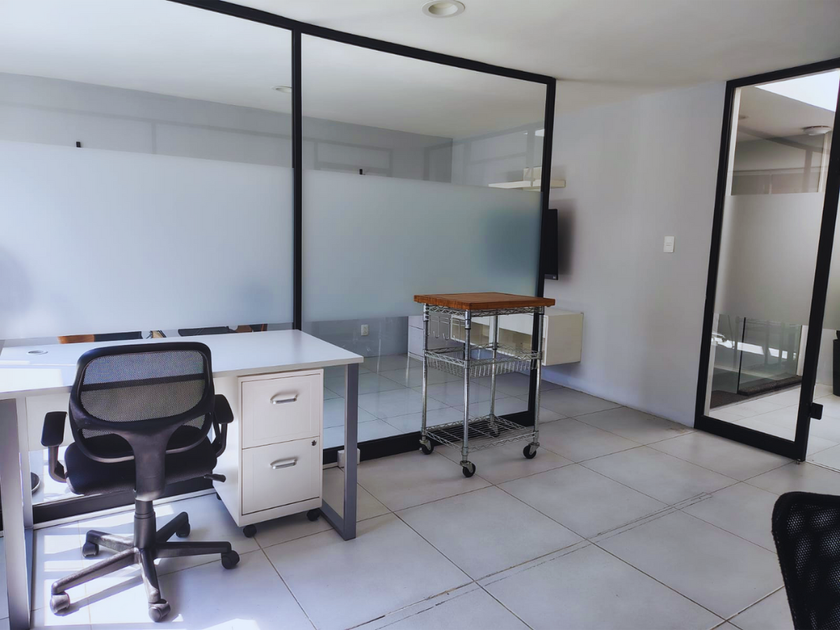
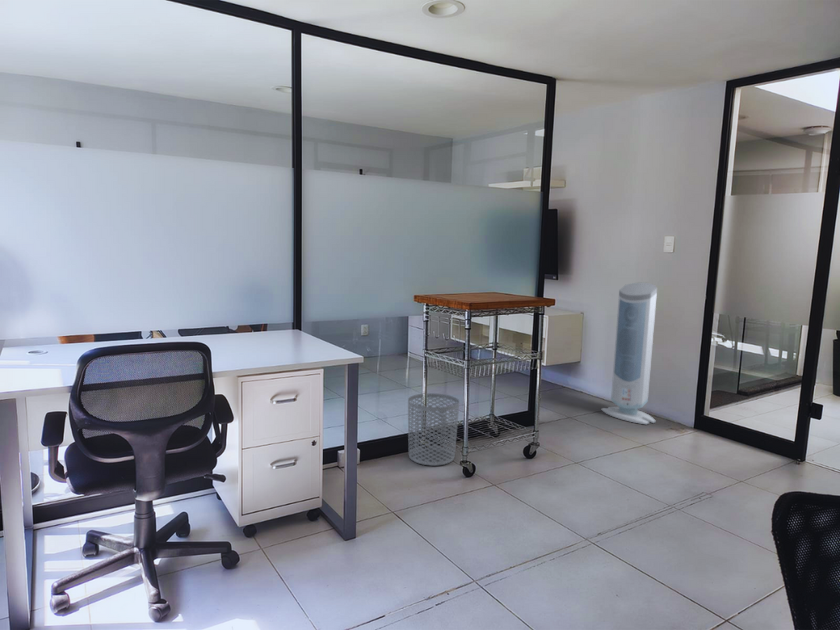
+ waste bin [407,392,460,467]
+ air purifier [601,282,658,425]
